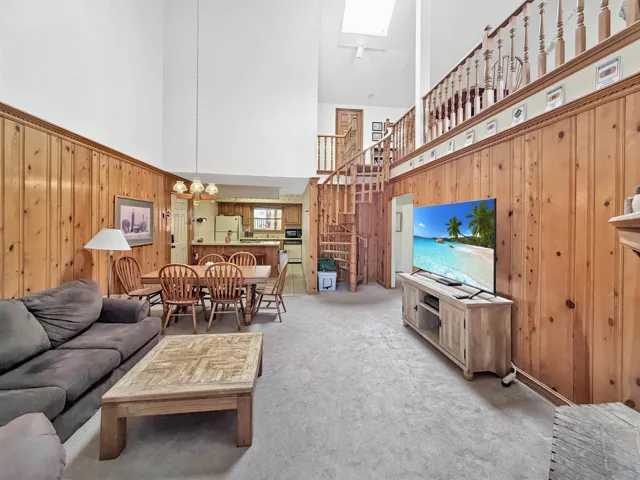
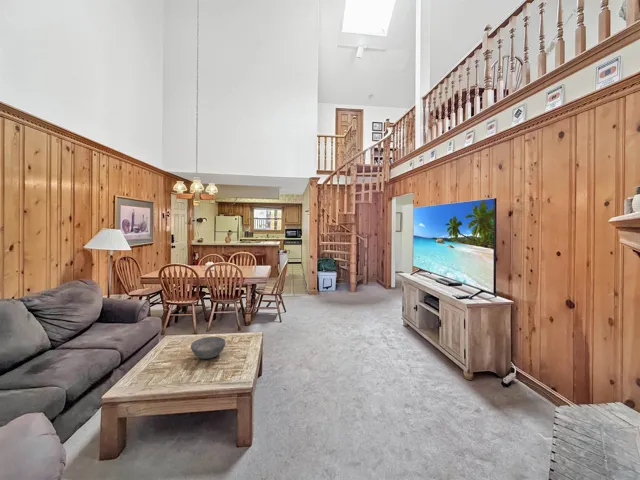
+ bowl [190,336,227,360]
